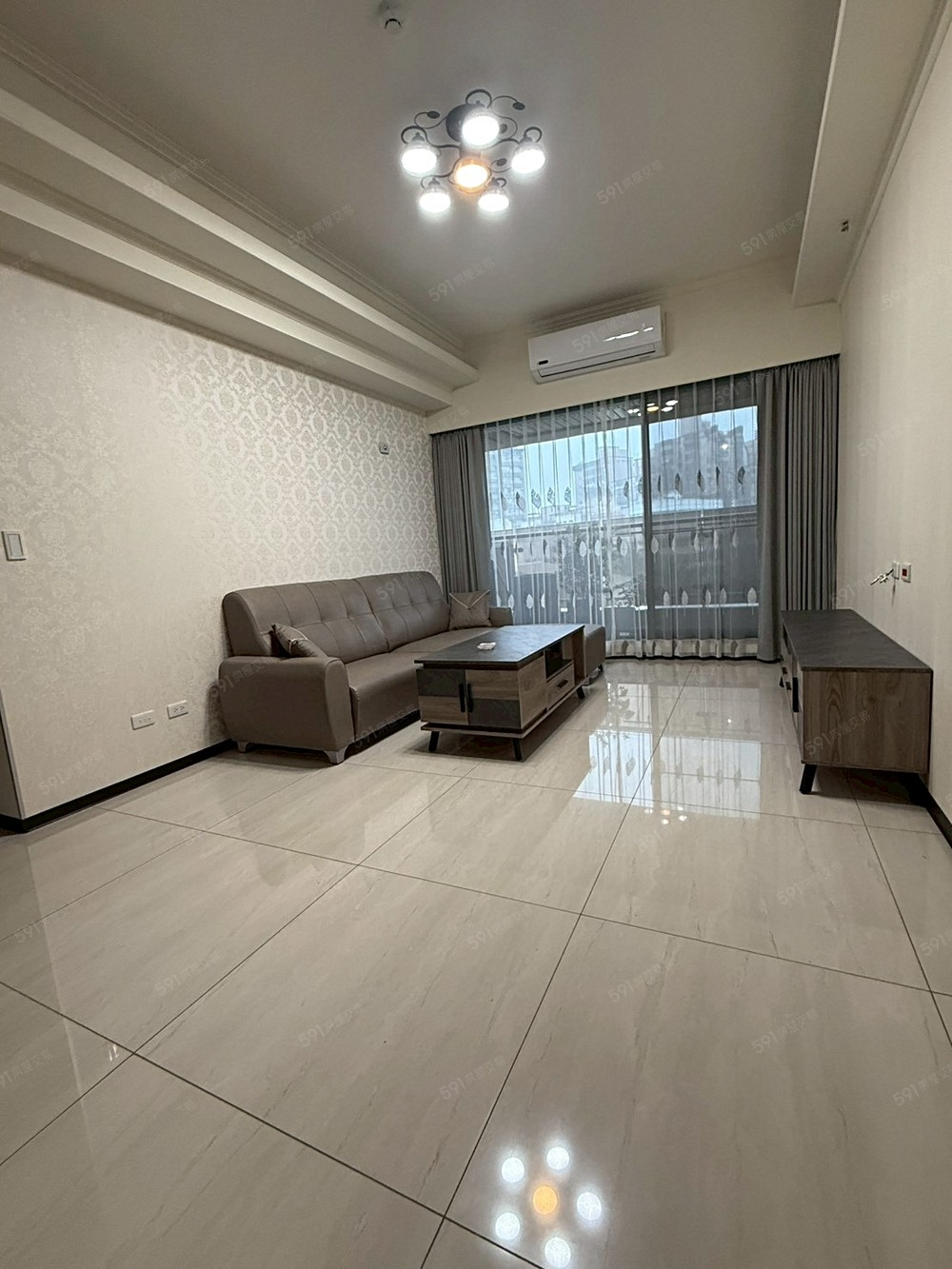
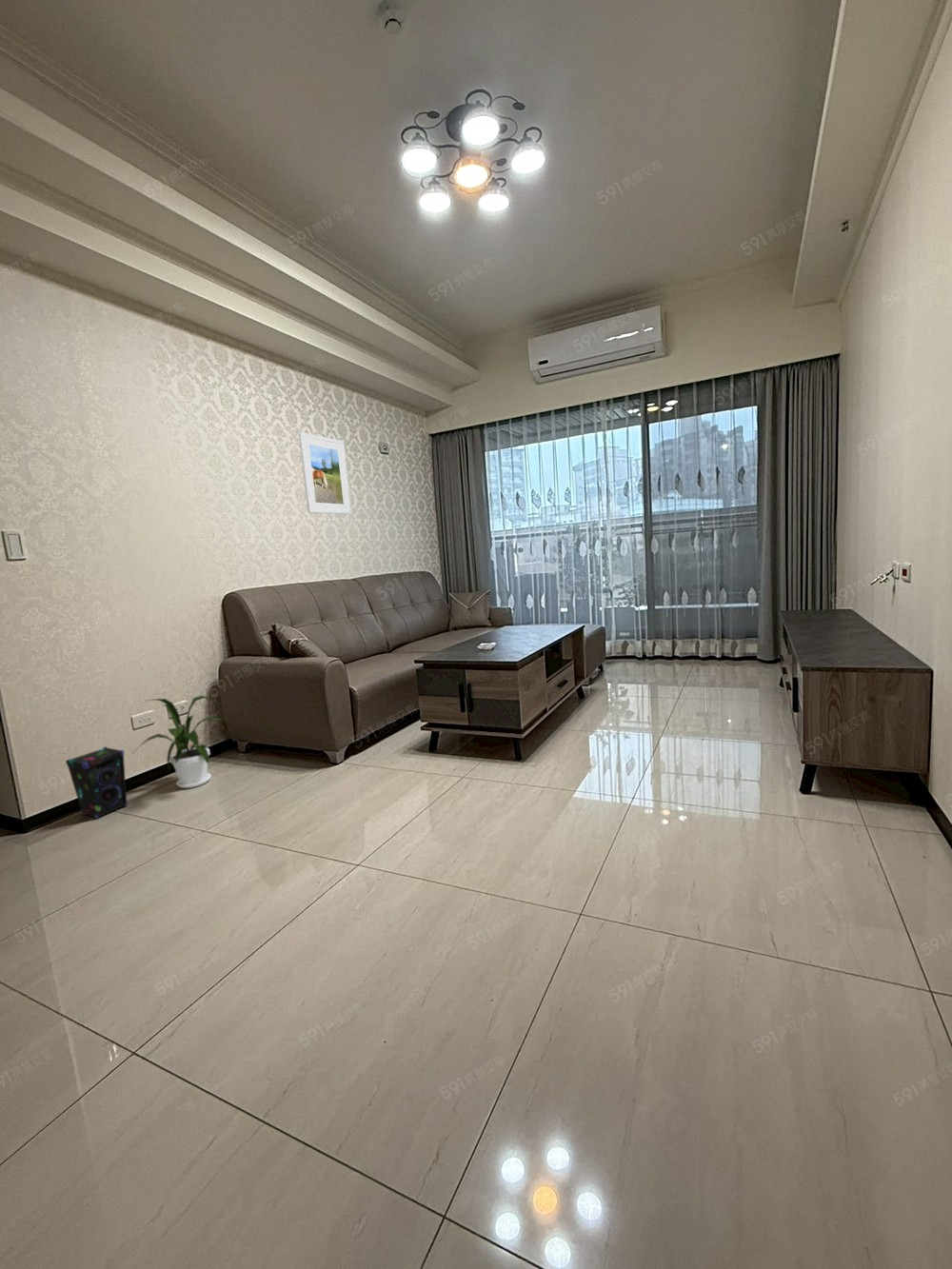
+ house plant [130,694,225,789]
+ speaker [65,745,129,820]
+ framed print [297,431,352,515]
